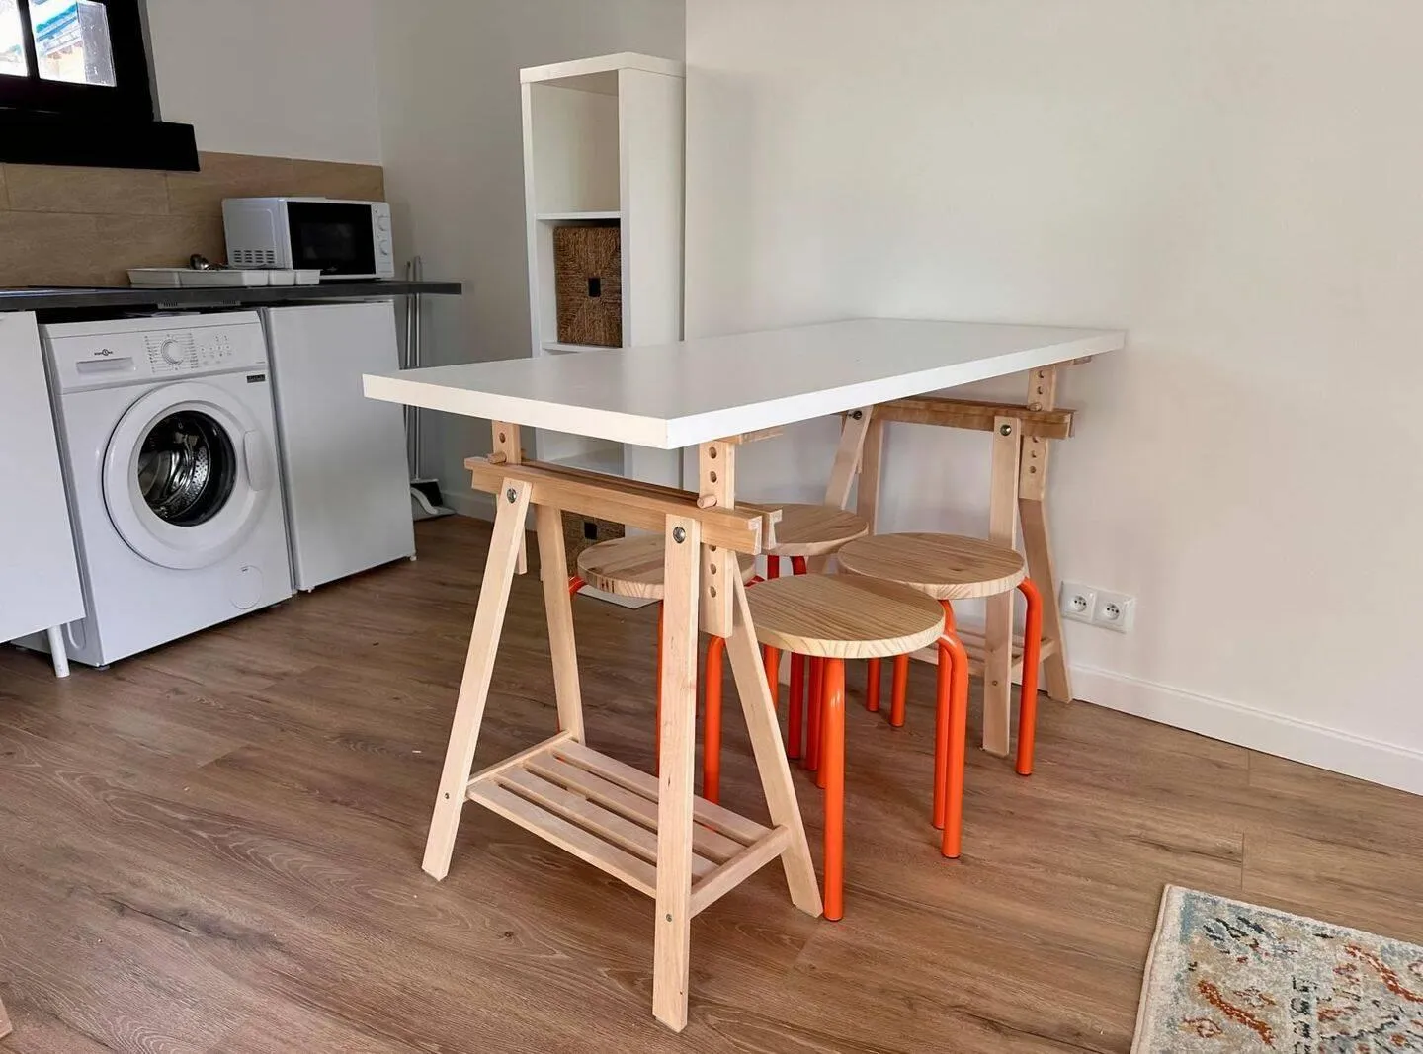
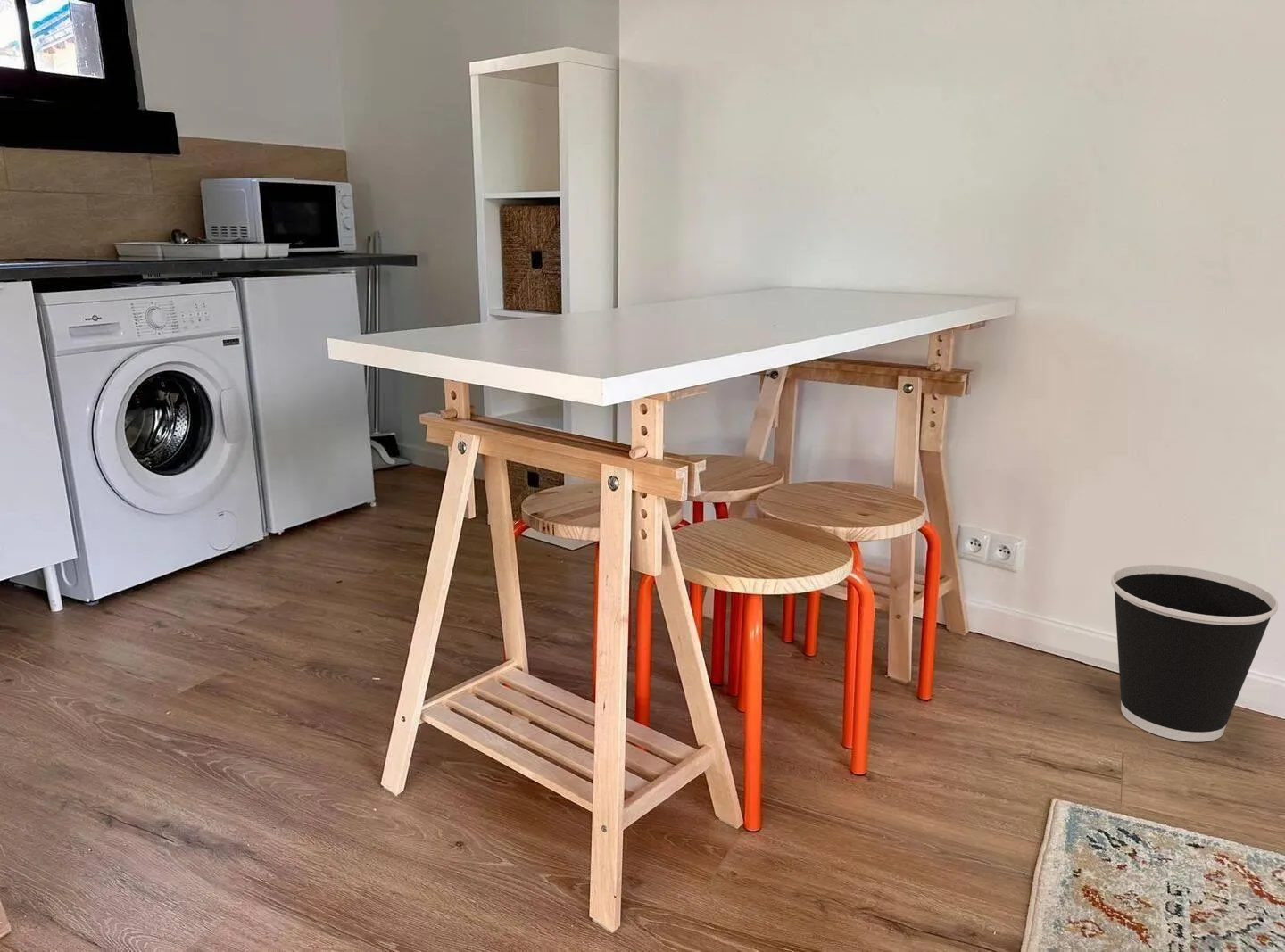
+ wastebasket [1110,564,1279,743]
